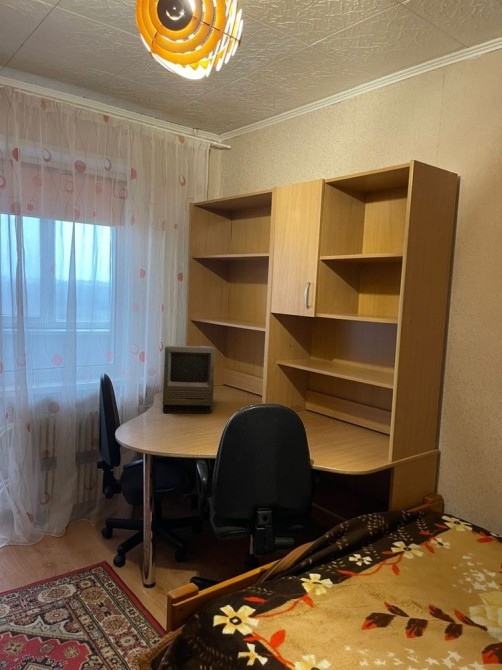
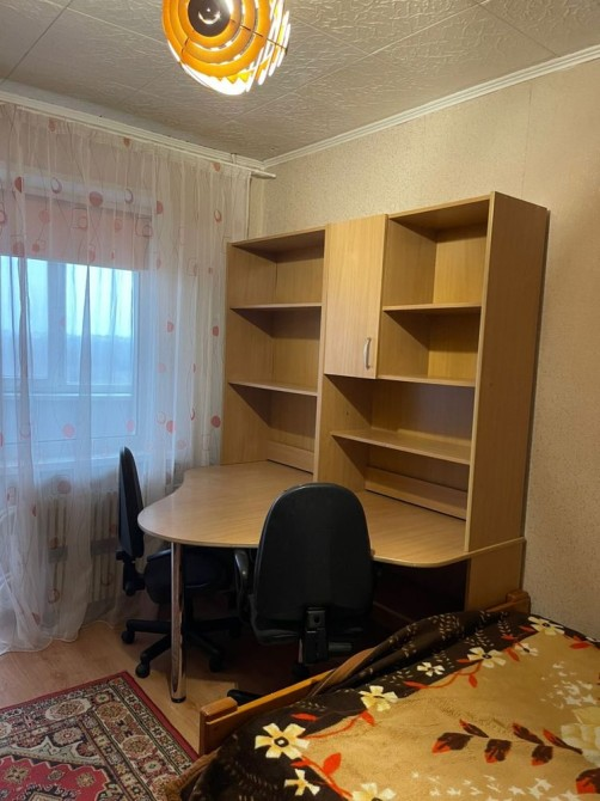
- monitor [162,344,216,414]
